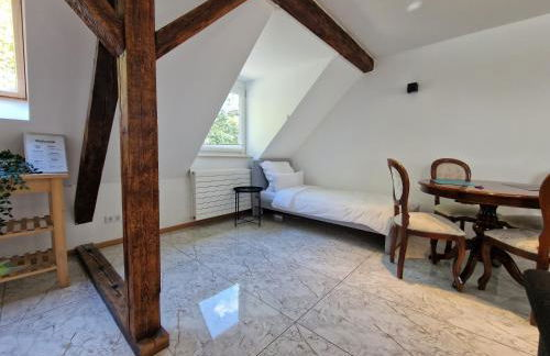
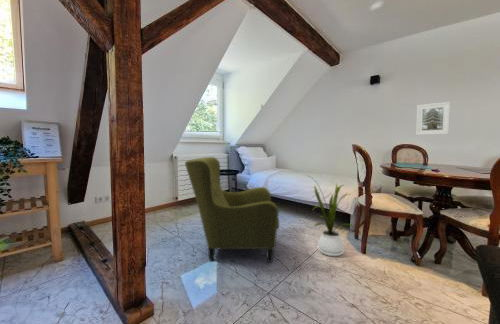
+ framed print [415,101,451,136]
+ armchair [184,156,280,263]
+ house plant [305,174,356,257]
